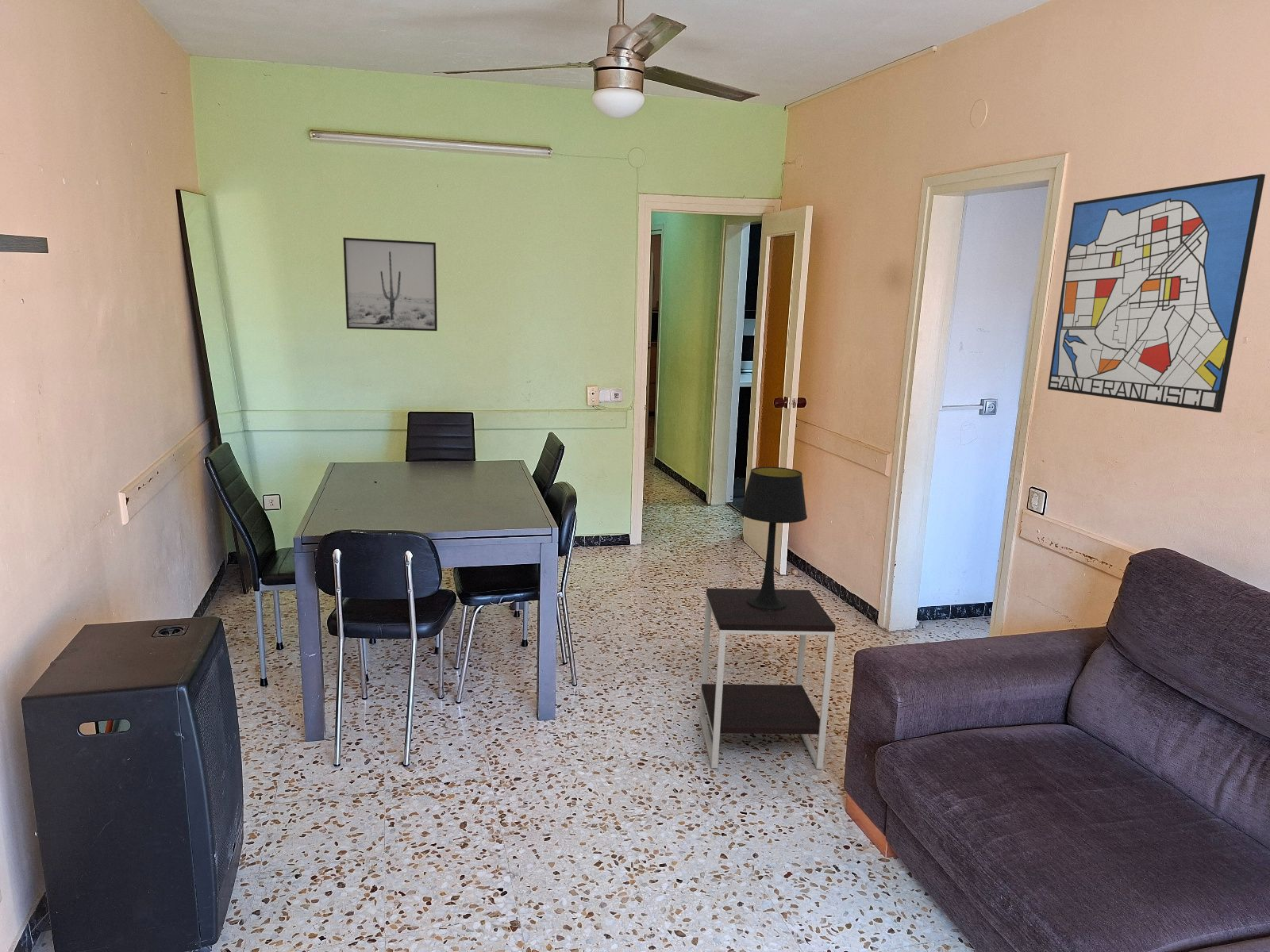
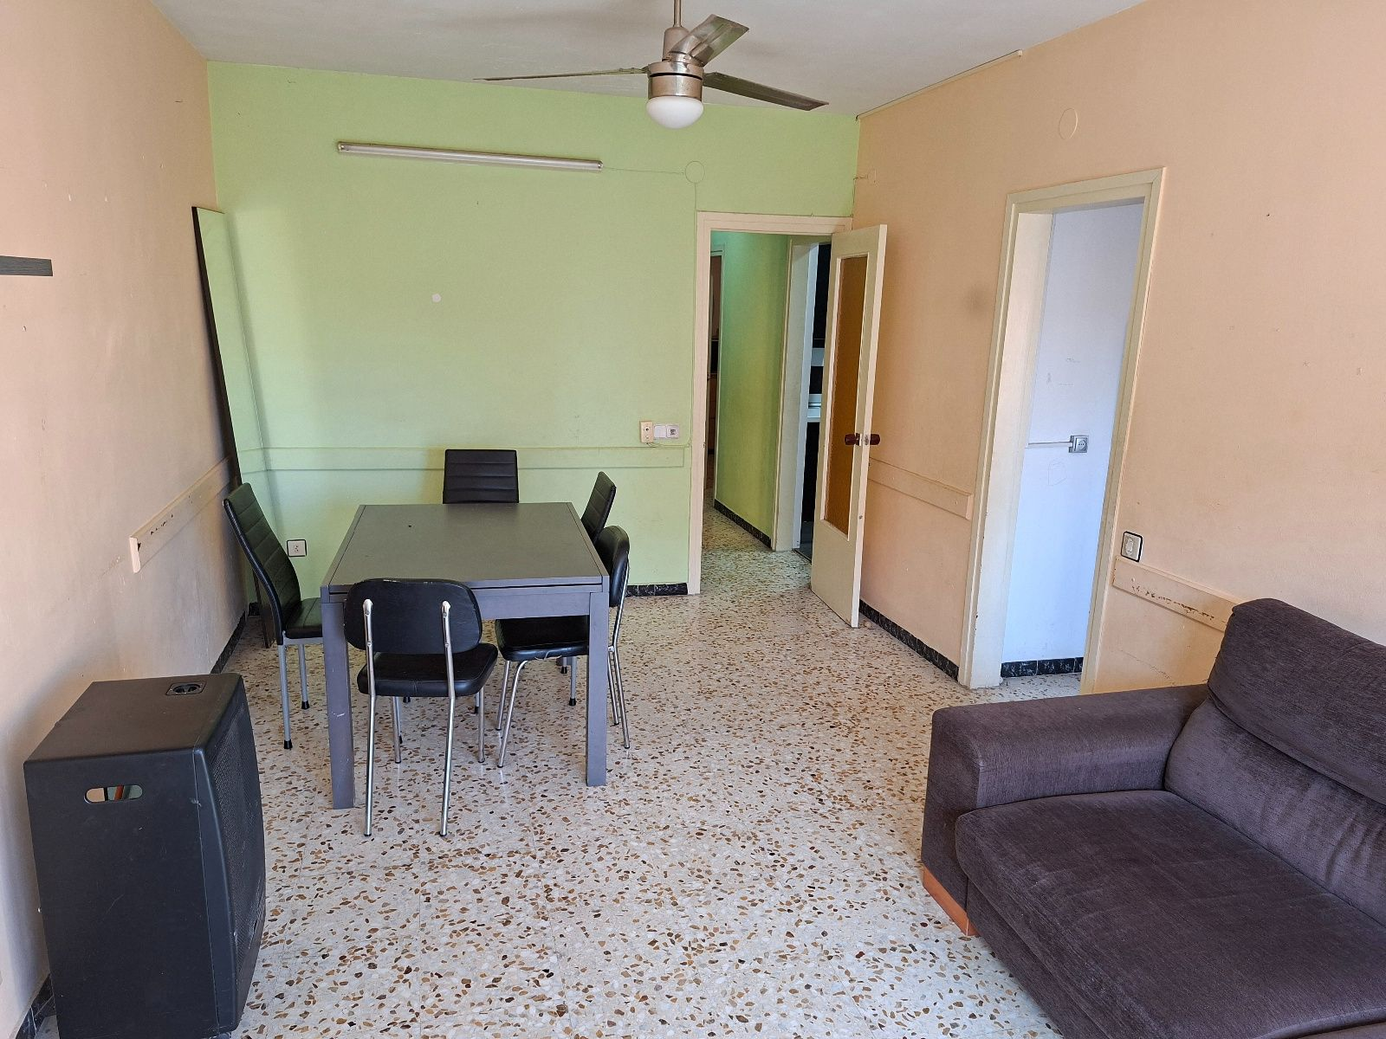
- side table [698,587,837,770]
- wall art [342,236,438,332]
- wall art [1047,173,1266,413]
- table lamp [739,466,808,611]
